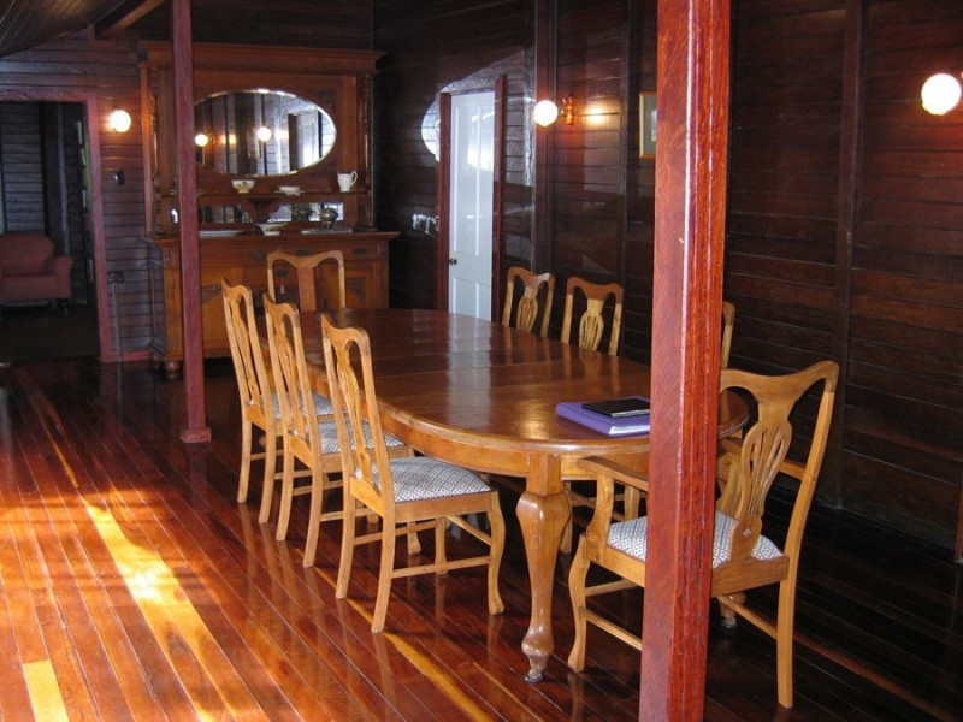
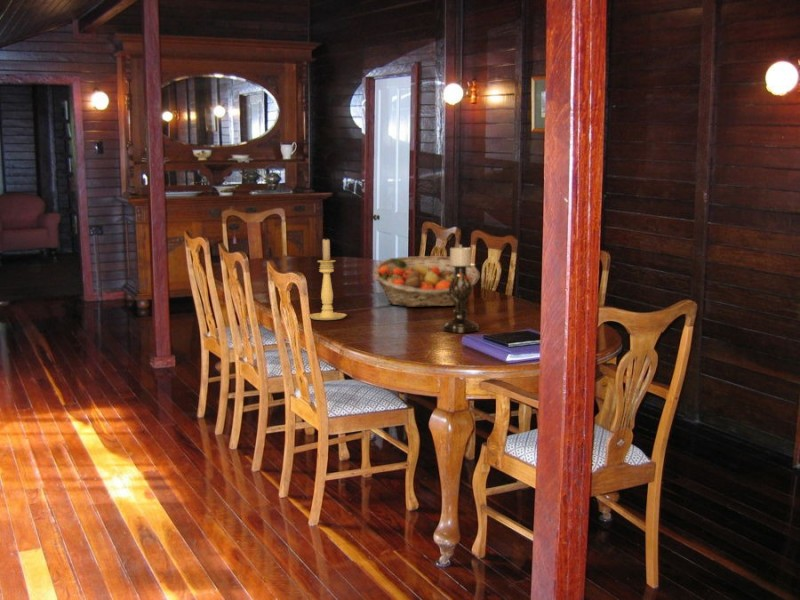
+ candle holder [309,238,347,321]
+ fruit basket [372,255,481,308]
+ candle holder [441,244,480,334]
